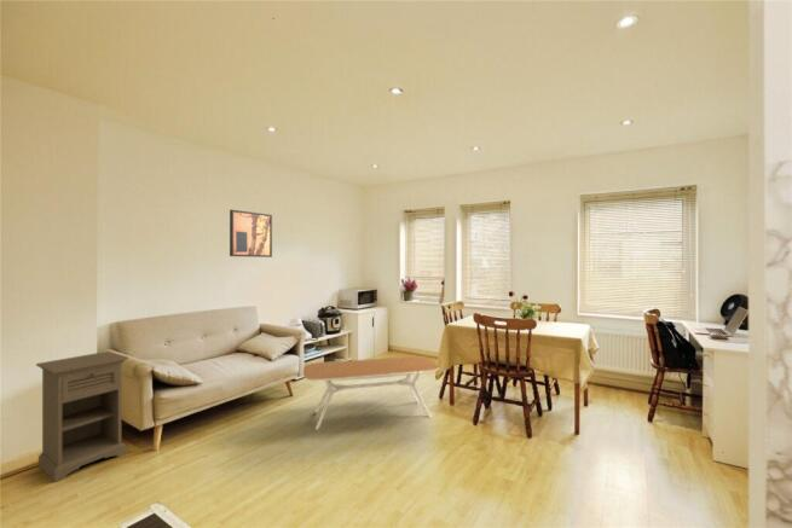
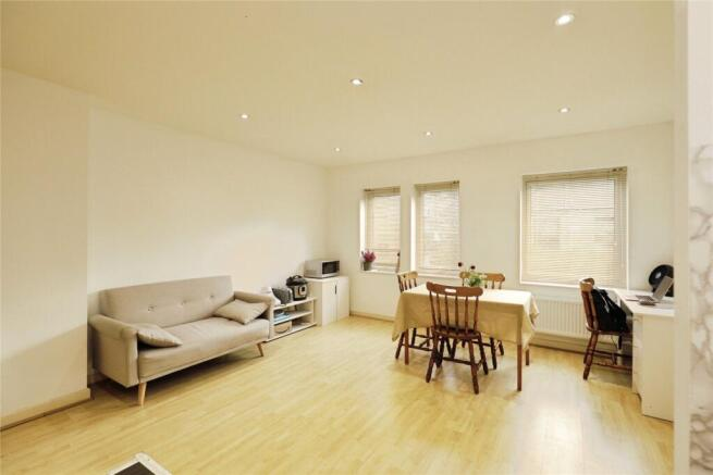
- coffee table [302,355,440,431]
- nightstand [35,350,129,483]
- wall art [229,209,273,259]
